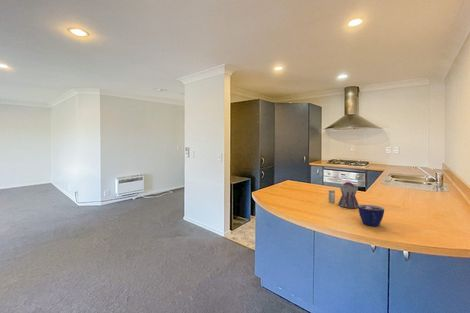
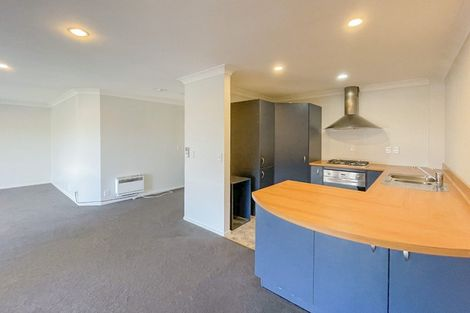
- cup [357,204,385,227]
- teapot [328,181,362,209]
